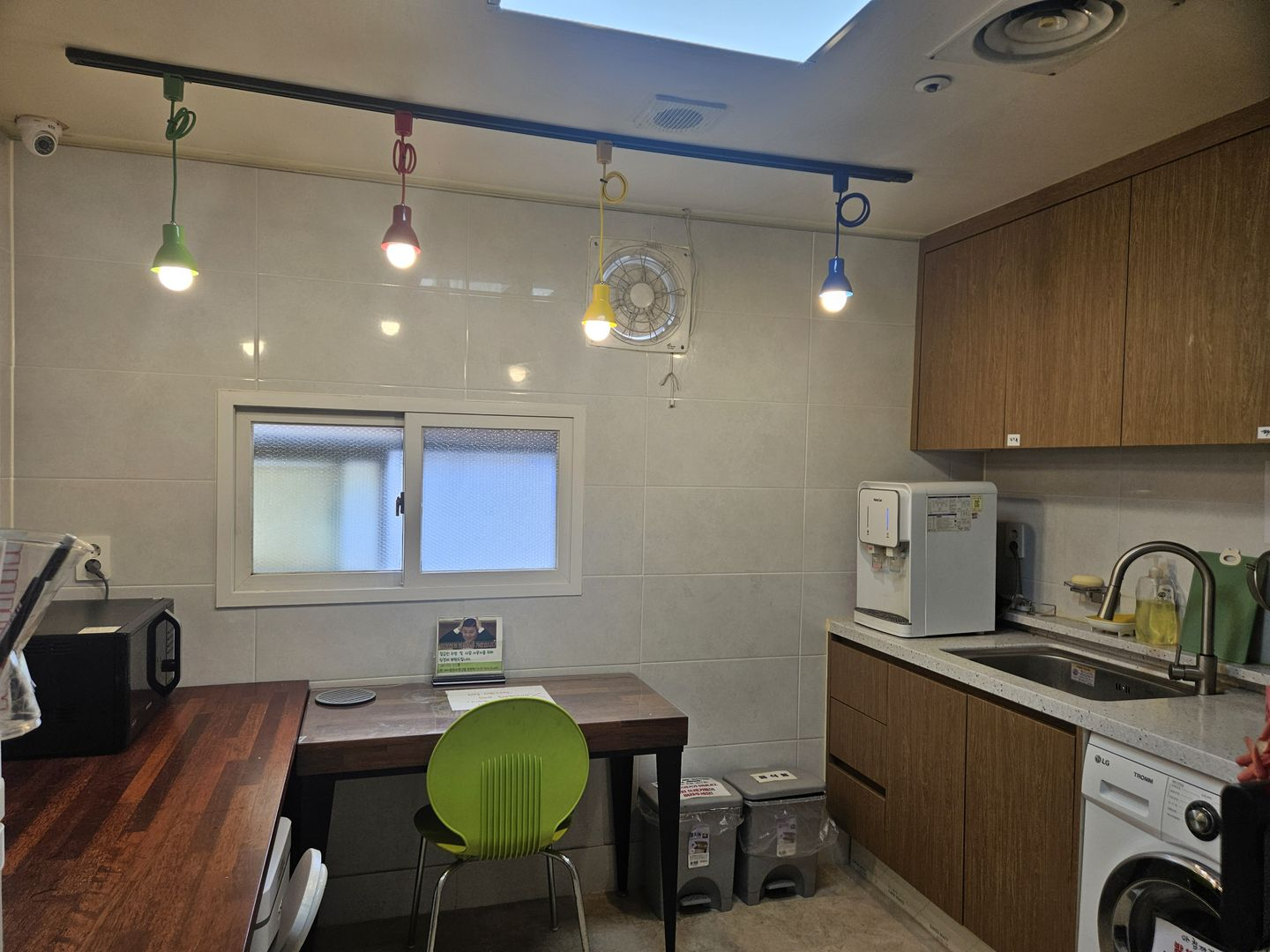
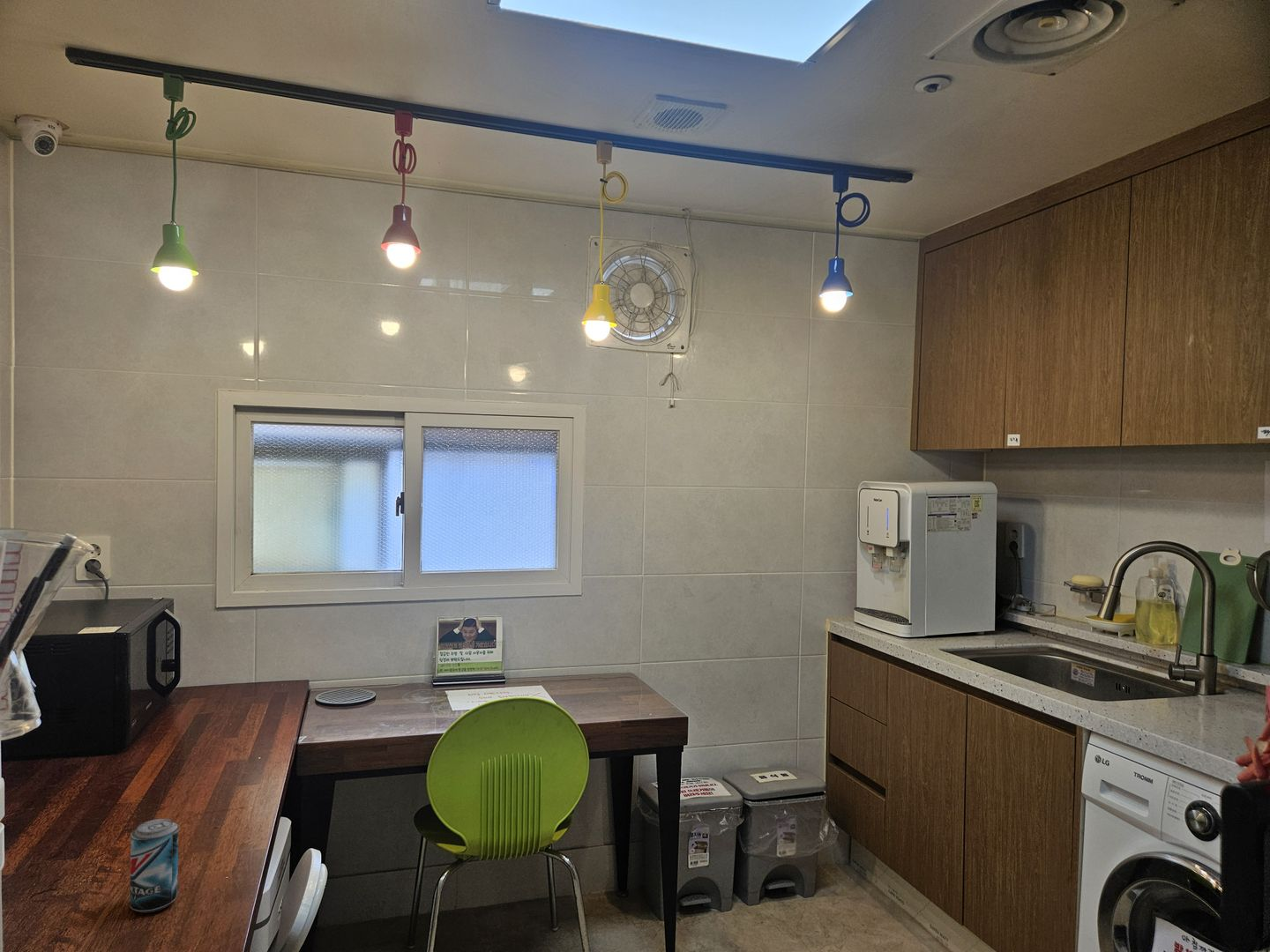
+ beer can [129,818,179,914]
